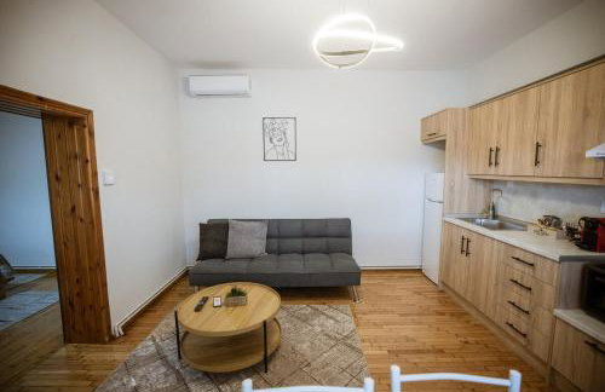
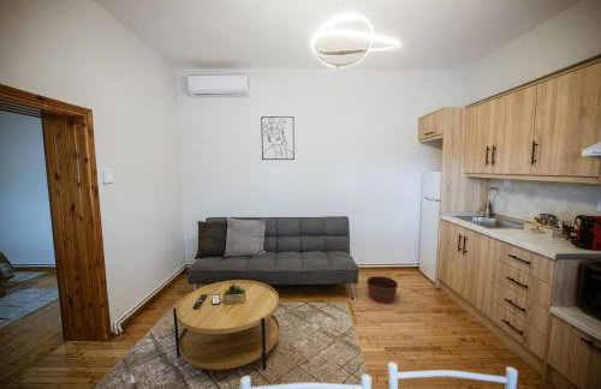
+ basket [365,275,399,304]
